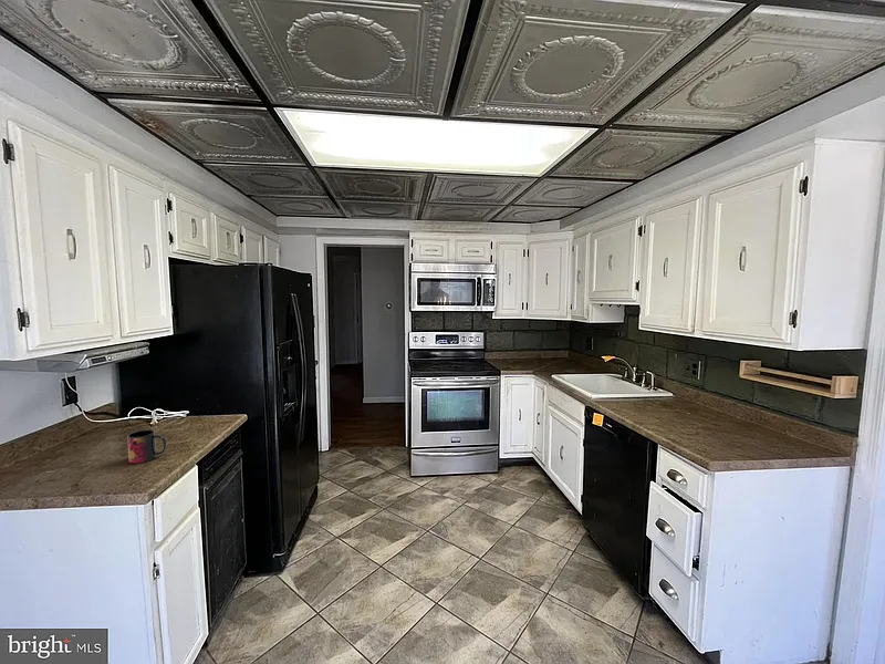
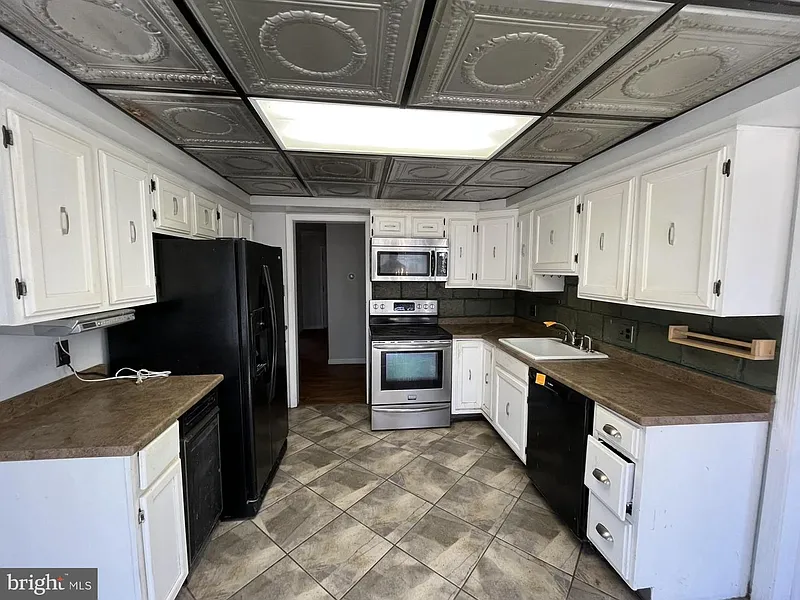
- mug [126,428,168,465]
